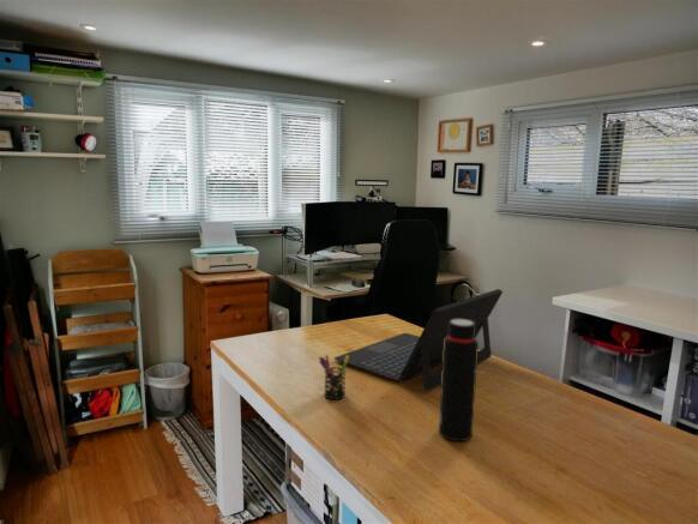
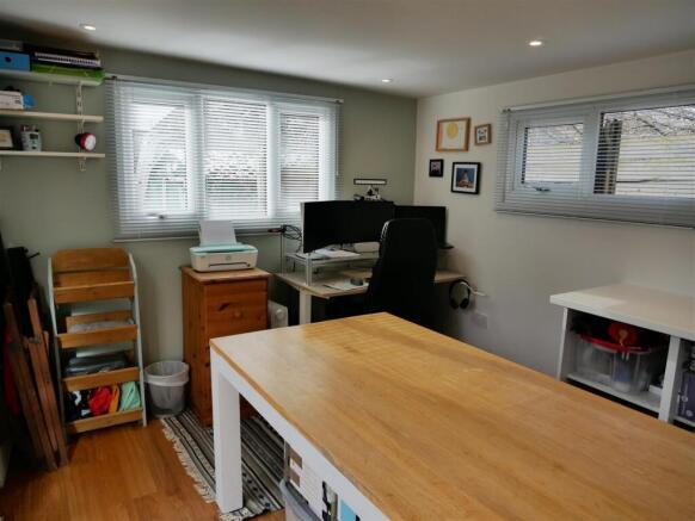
- laptop [333,288,504,392]
- pen holder [318,354,349,400]
- water bottle [438,319,480,442]
